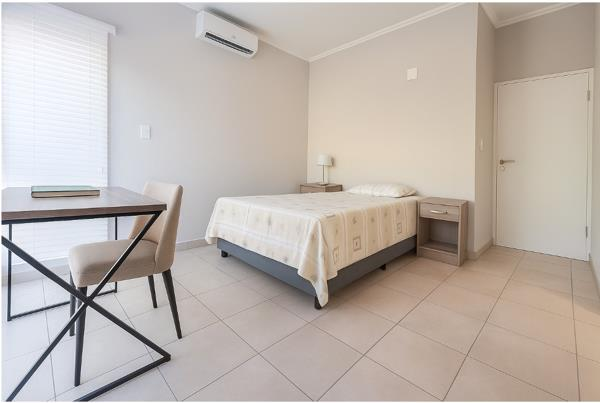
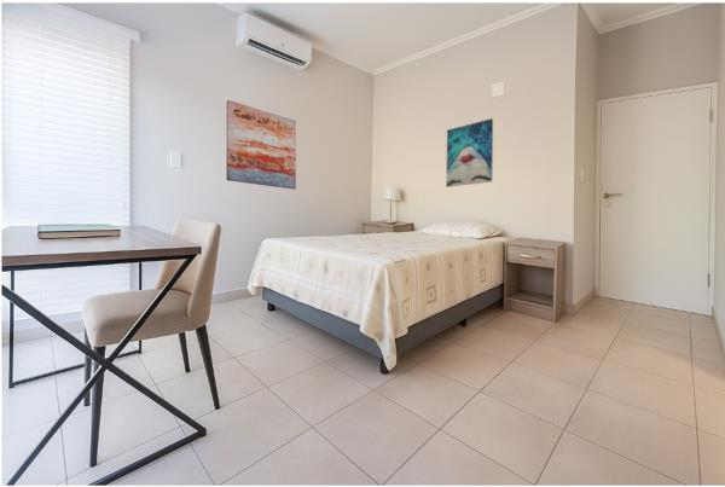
+ wall art [445,117,494,189]
+ wall art [225,99,297,191]
